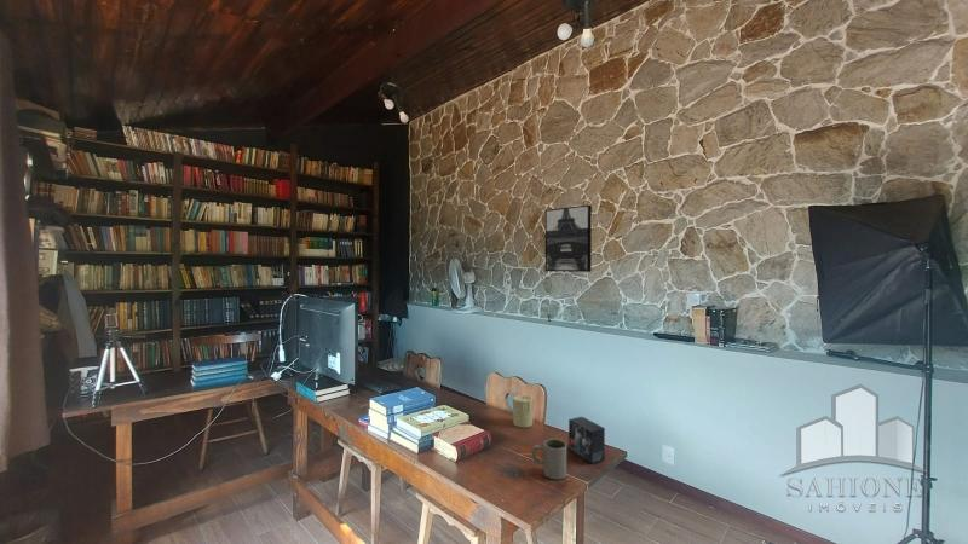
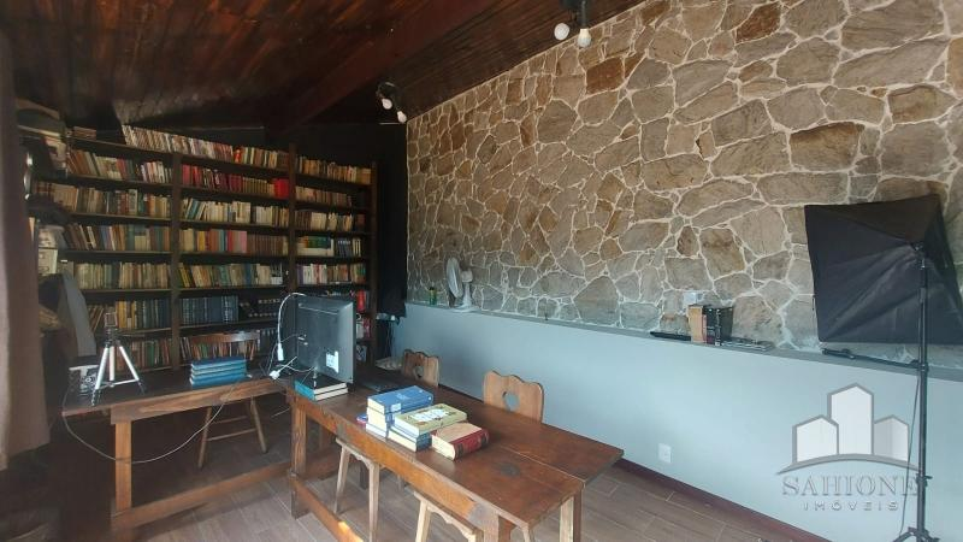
- mug [530,438,567,480]
- wall art [544,204,593,273]
- small box [567,416,606,464]
- candle [512,394,535,428]
